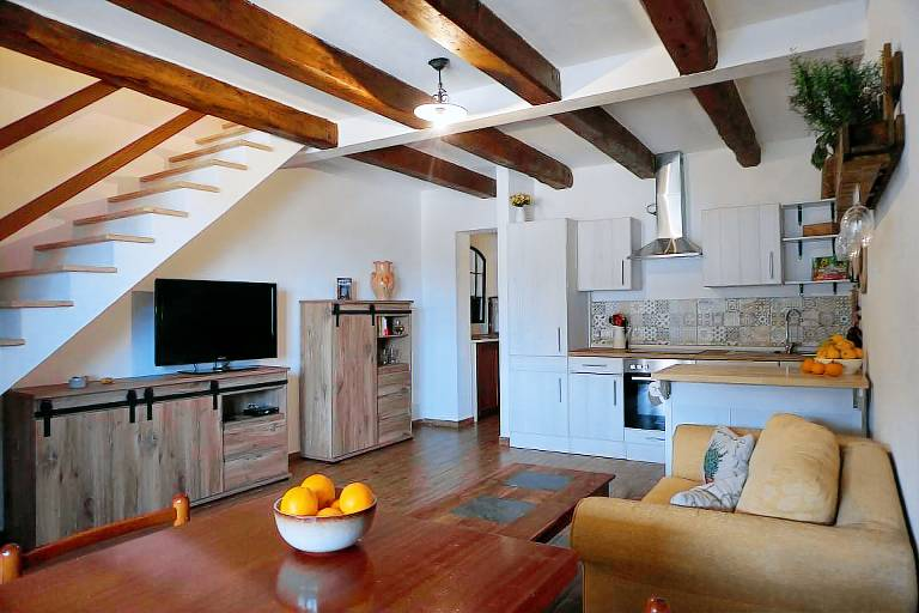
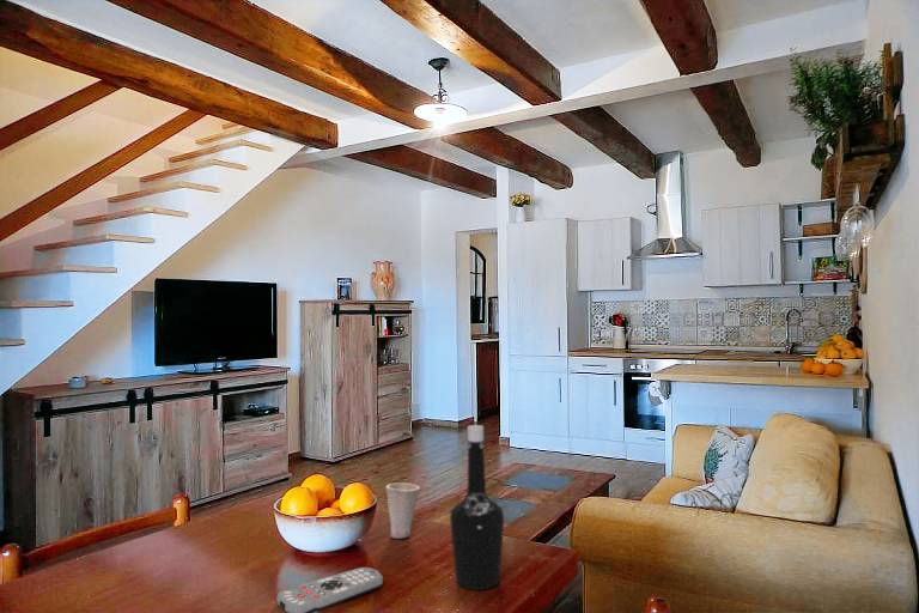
+ bottle [449,424,505,591]
+ cup [384,481,421,540]
+ remote control [275,566,384,613]
